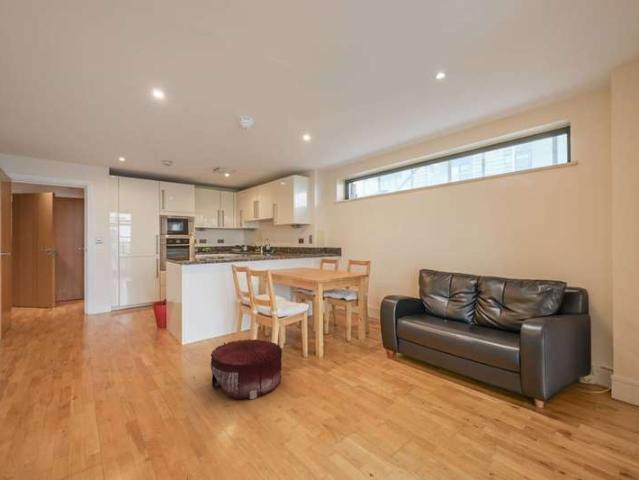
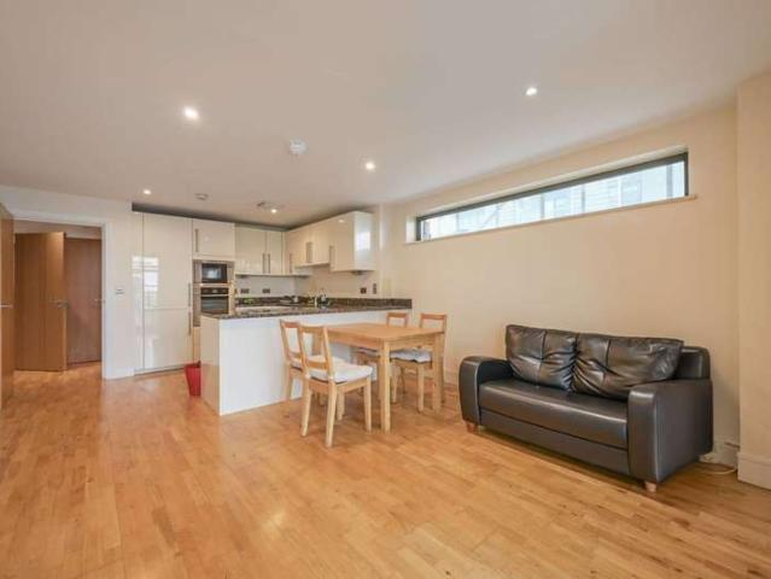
- pouf [209,338,283,400]
